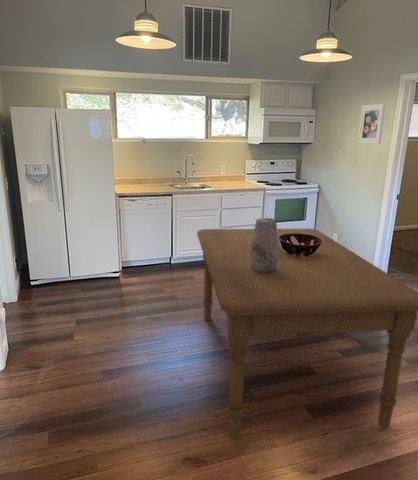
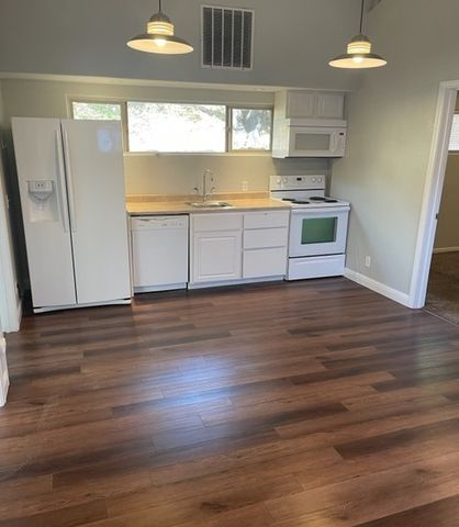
- decorative bowl [278,233,323,256]
- vase [250,217,278,272]
- dining table [196,228,418,439]
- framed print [357,102,386,145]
